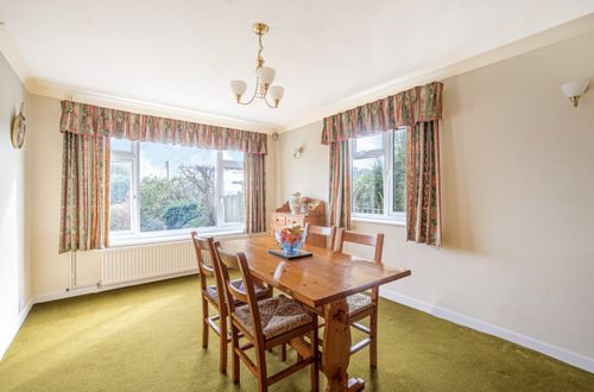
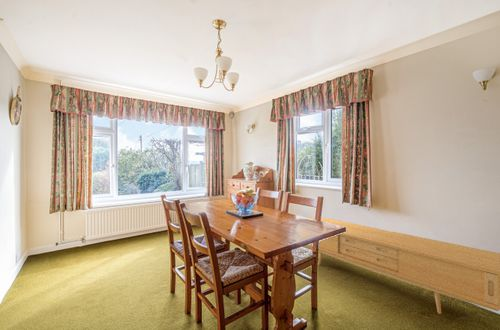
+ sideboard [305,216,500,315]
